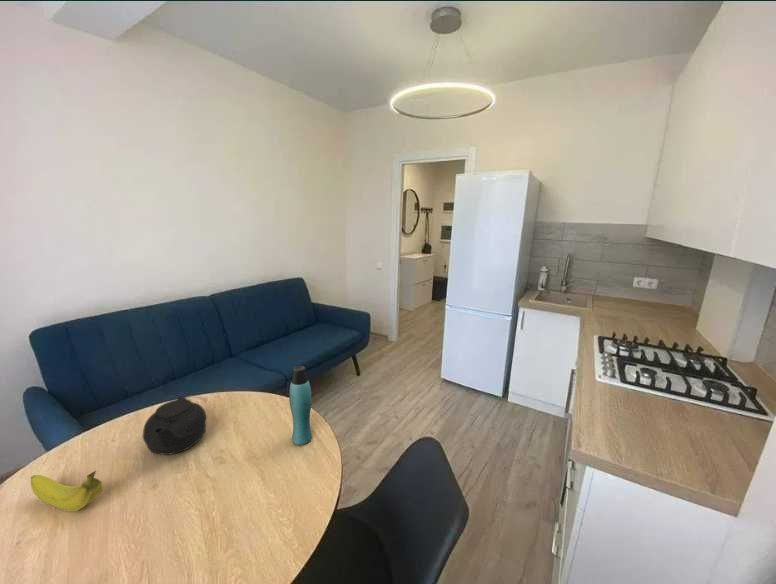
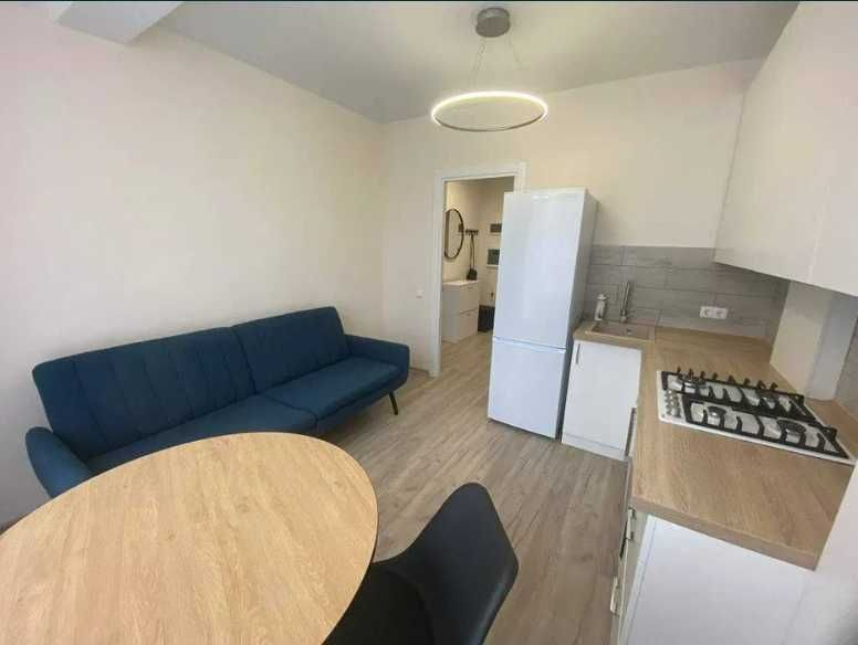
- fruit [30,470,103,512]
- bottle [288,365,313,446]
- teapot [142,395,208,456]
